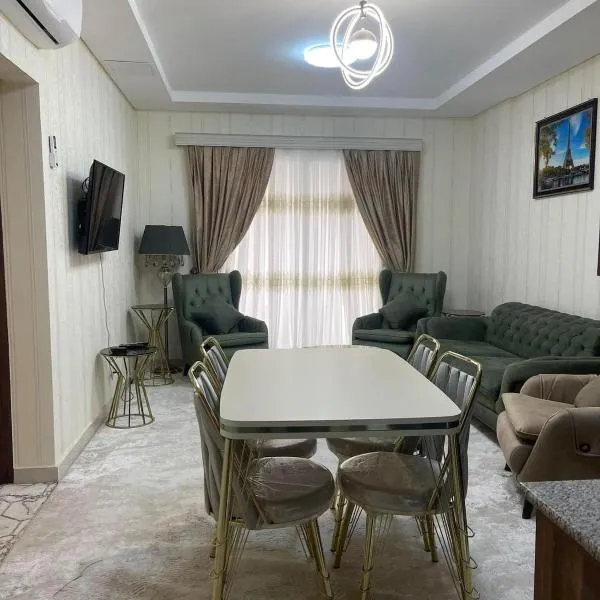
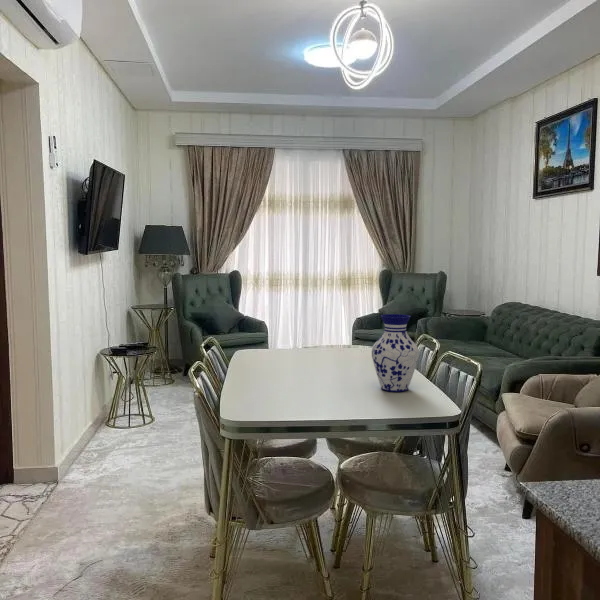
+ vase [371,313,420,393]
